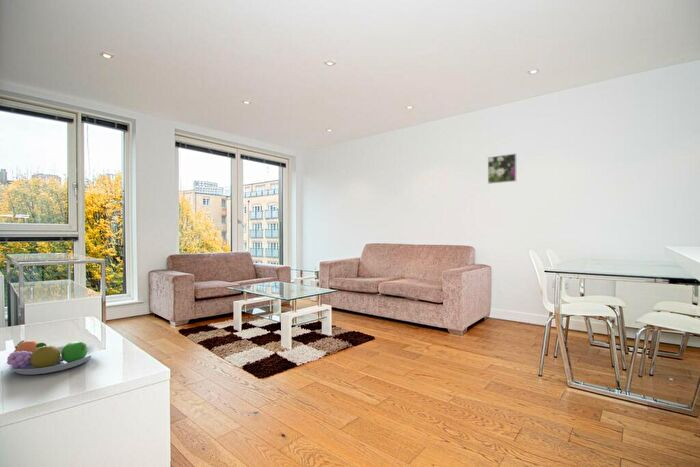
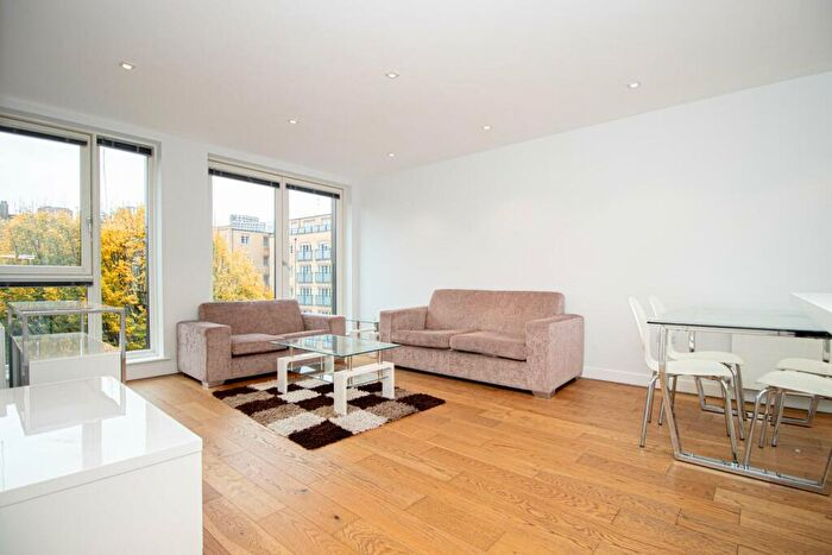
- fruit bowl [4,339,99,376]
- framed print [487,152,517,185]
